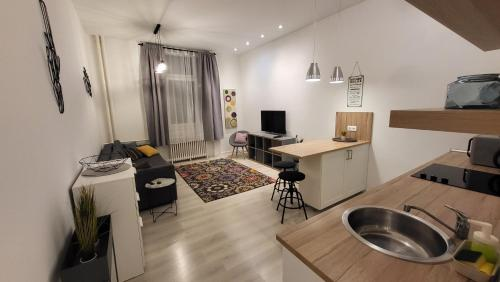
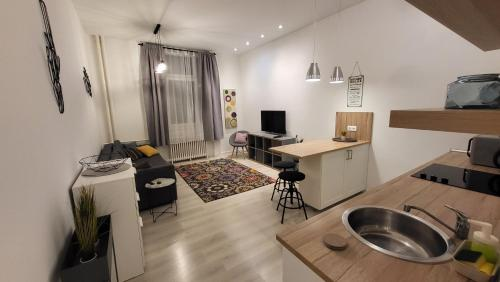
+ coaster [322,232,348,251]
